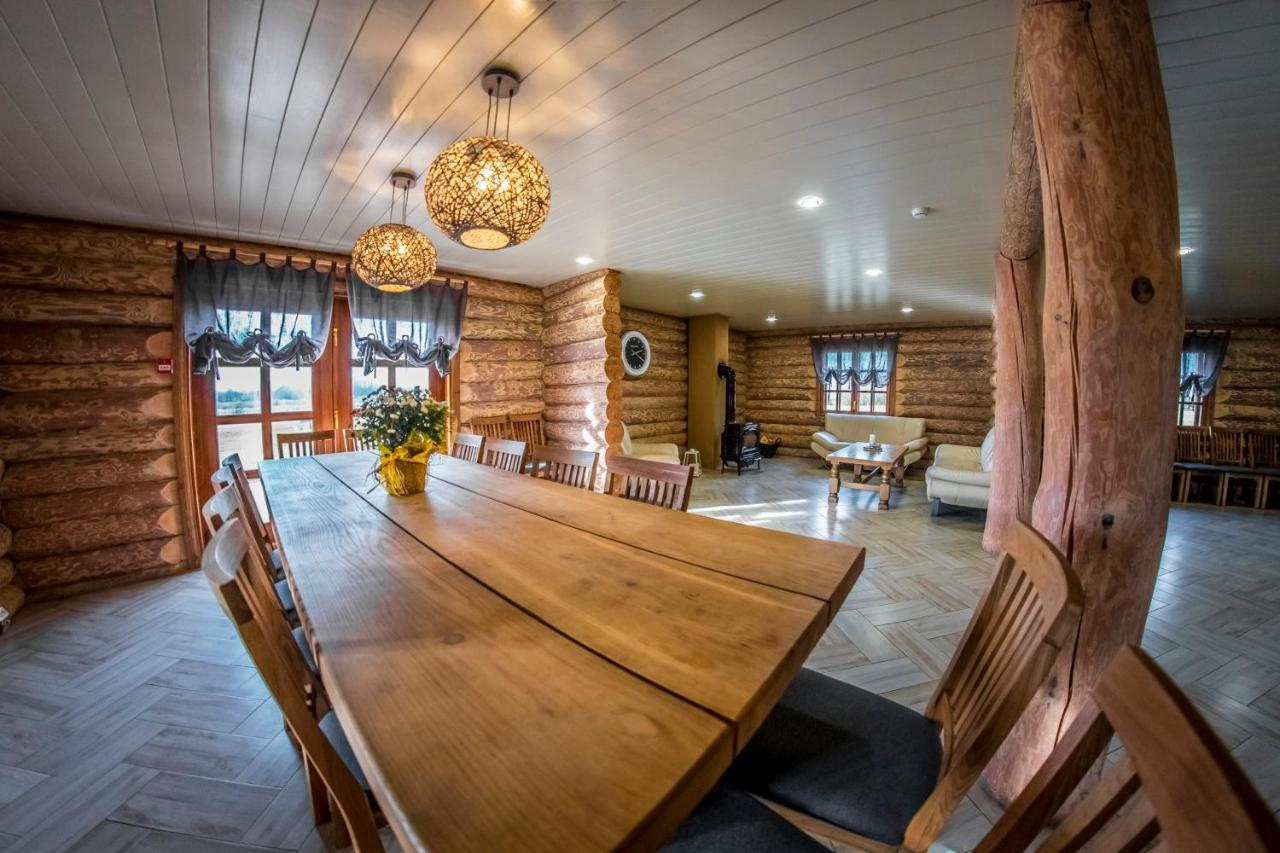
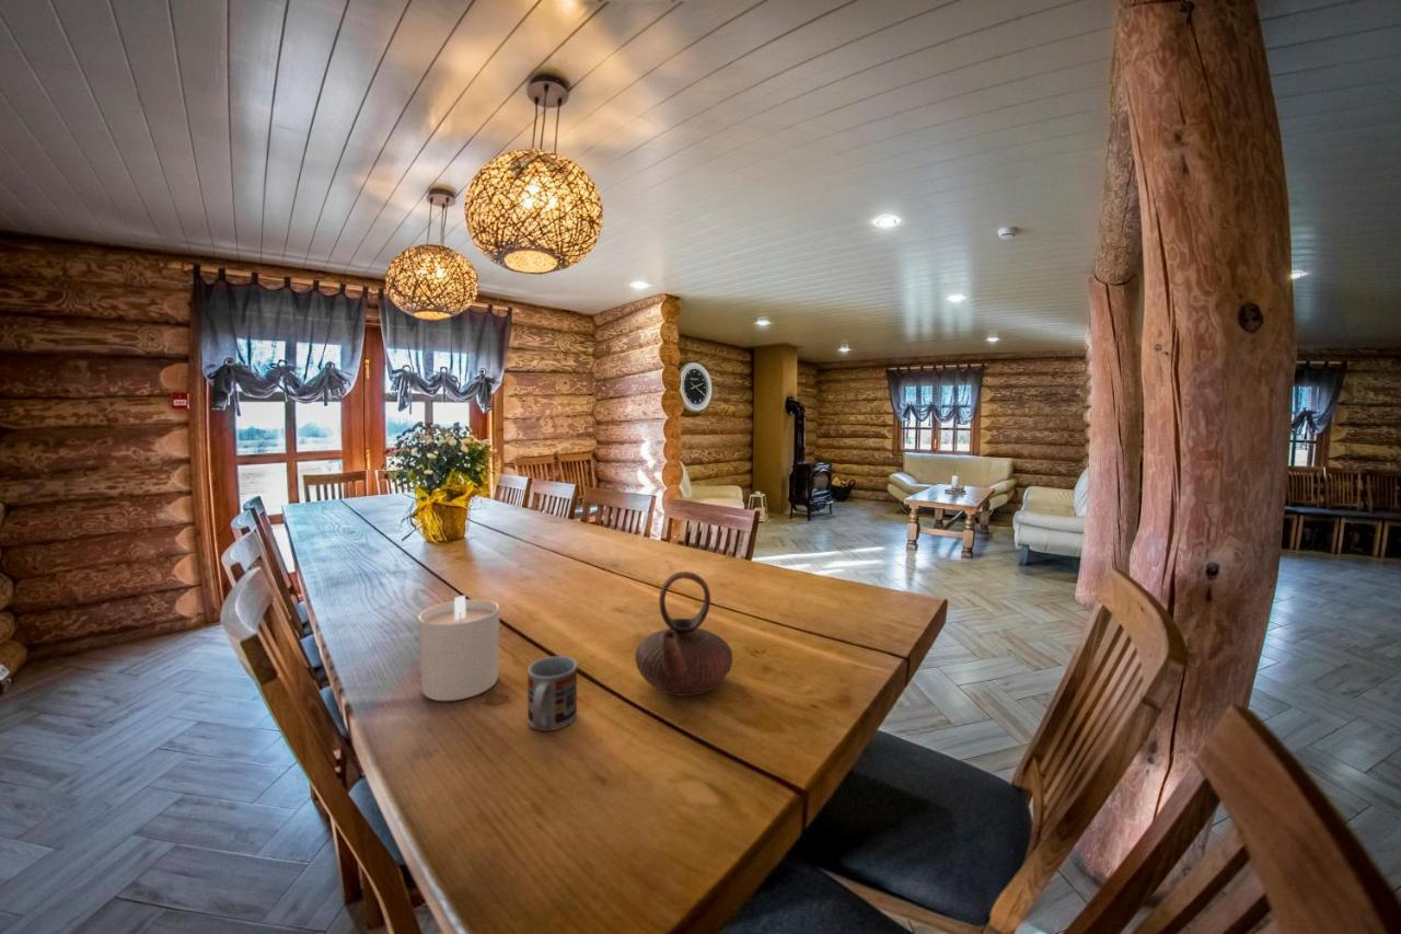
+ teapot [634,570,733,697]
+ candle [417,595,500,702]
+ cup [526,655,579,733]
